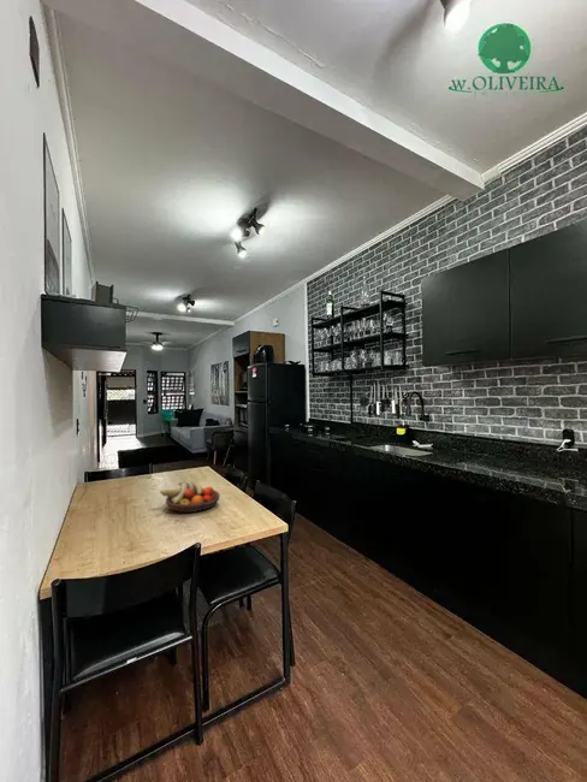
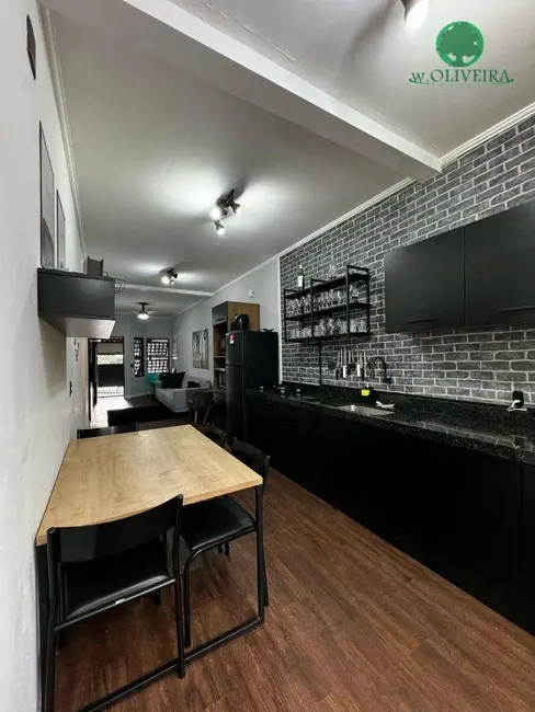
- fruit bowl [159,480,221,514]
